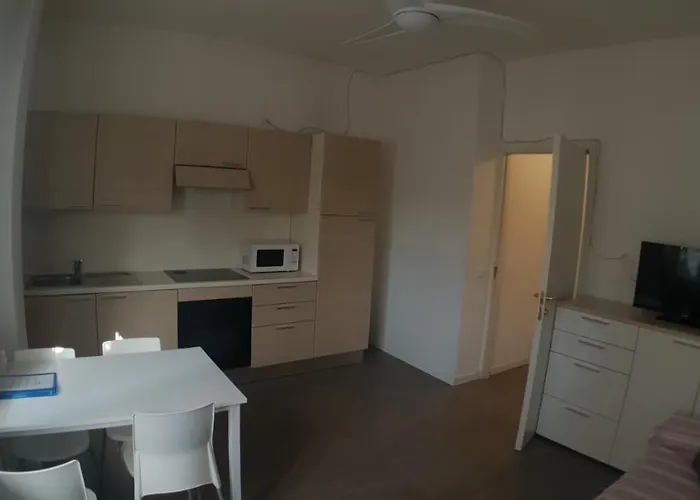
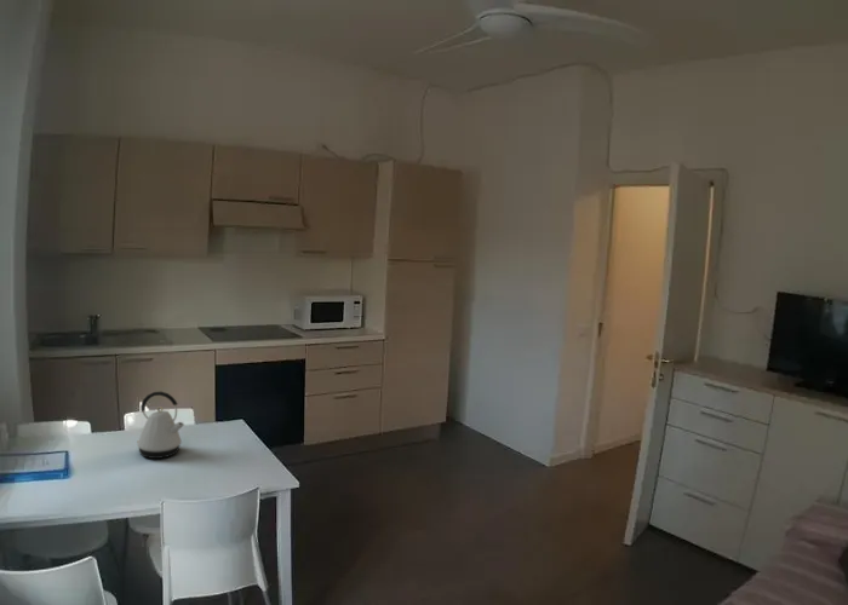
+ kettle [136,391,185,460]
